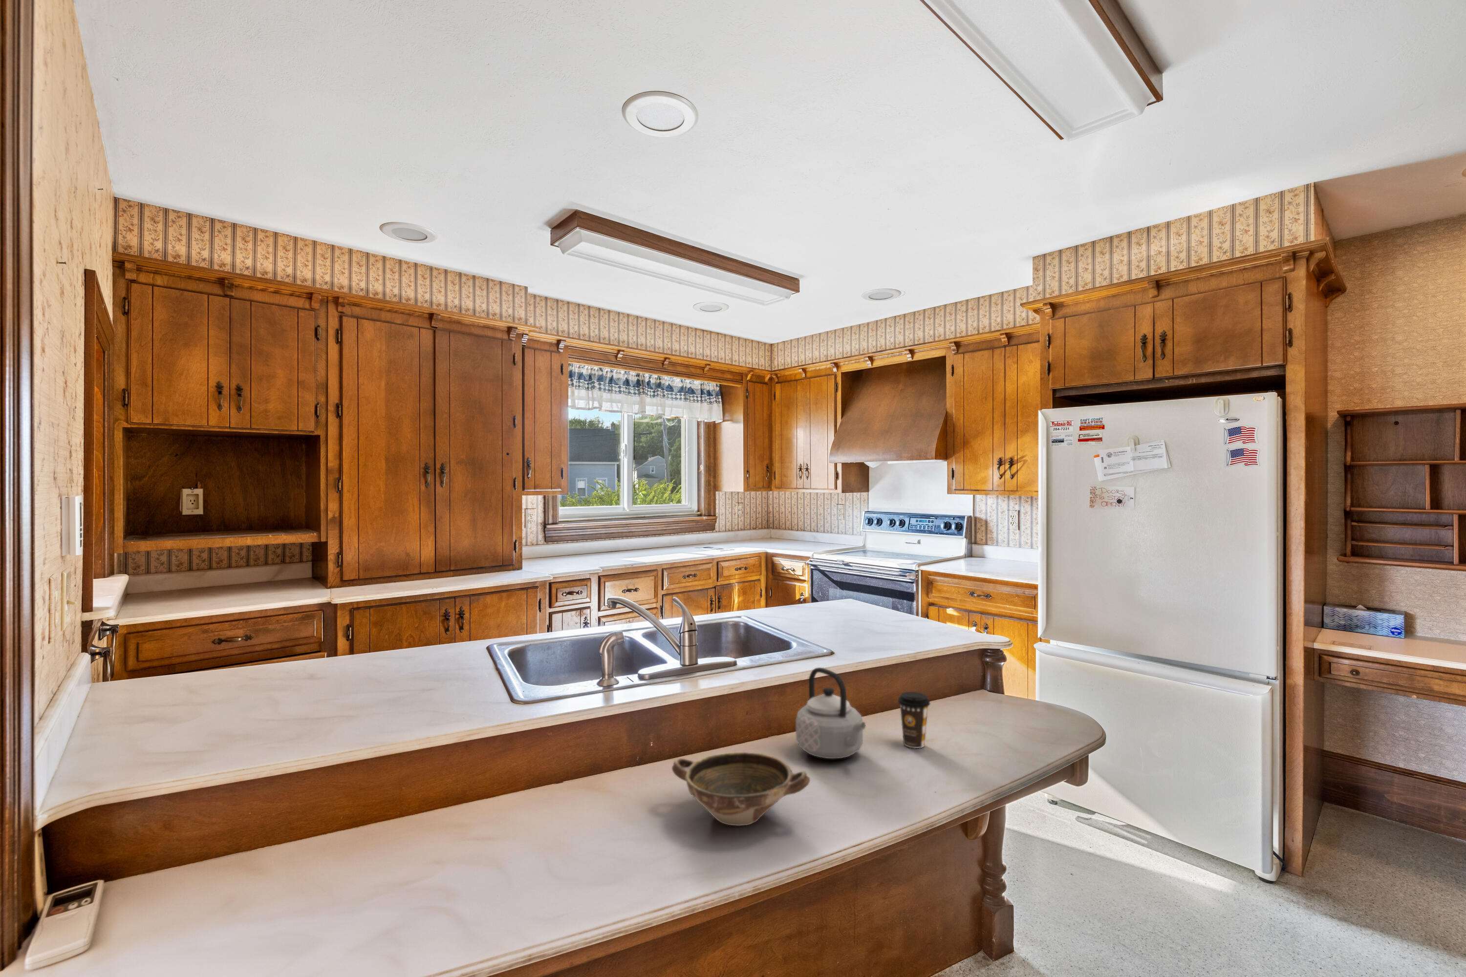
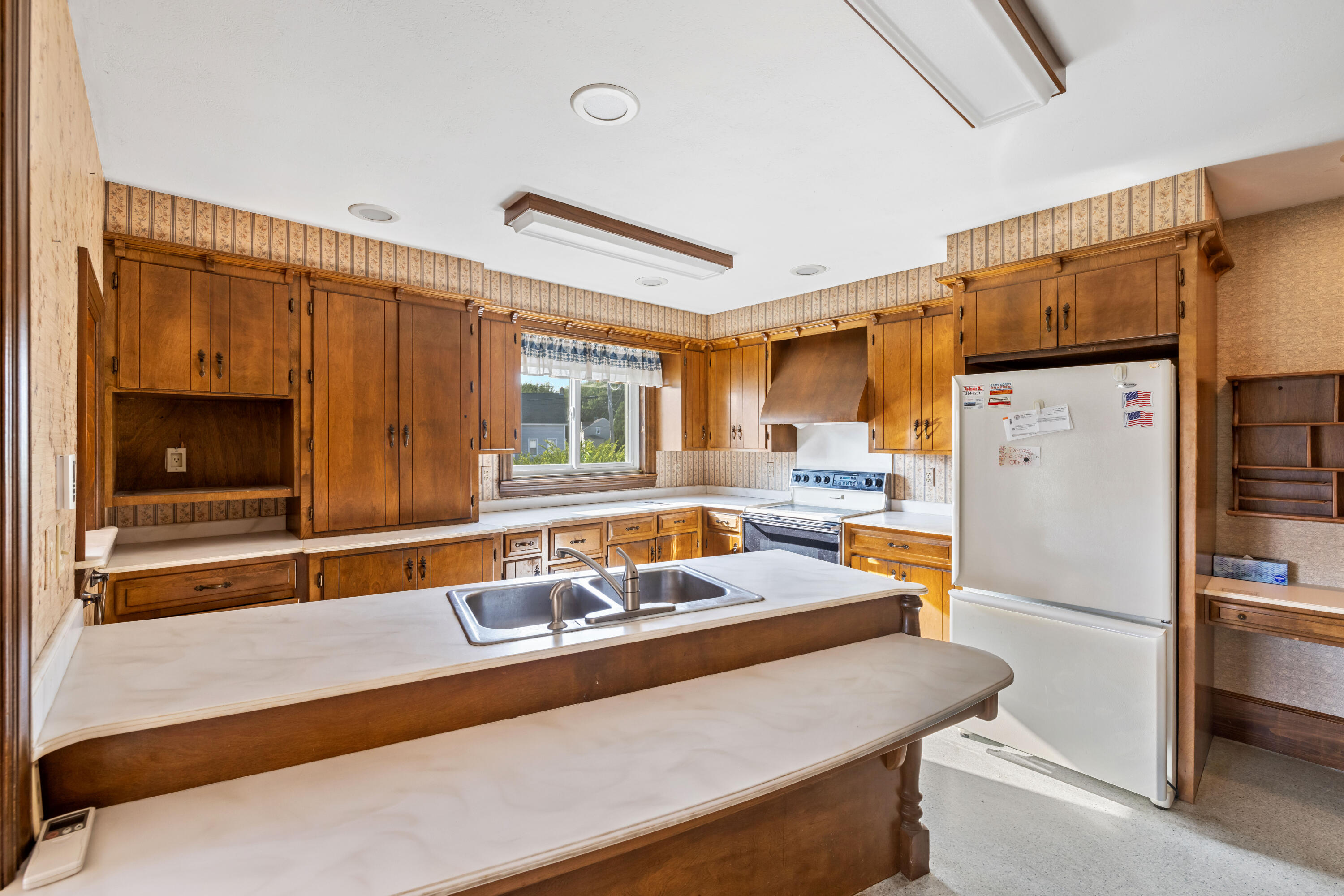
- bowl [672,751,810,827]
- teapot [795,667,866,759]
- coffee cup [898,691,930,749]
